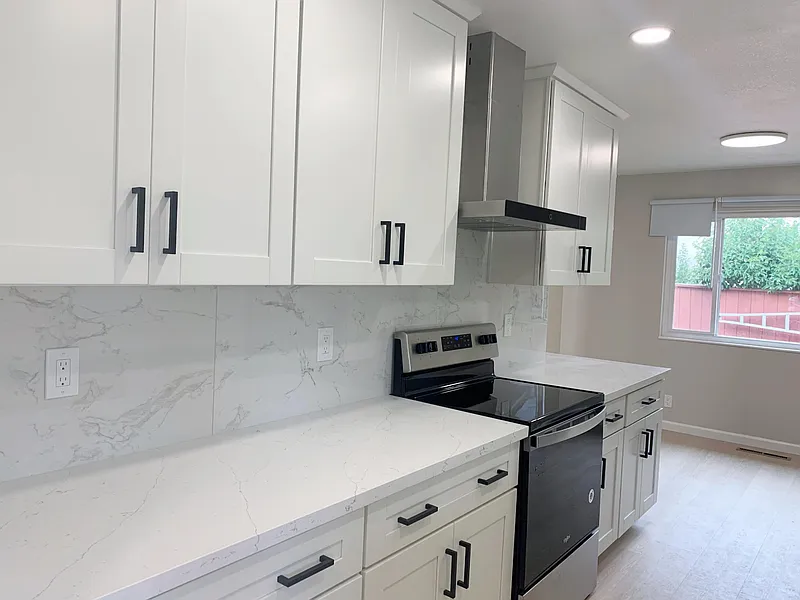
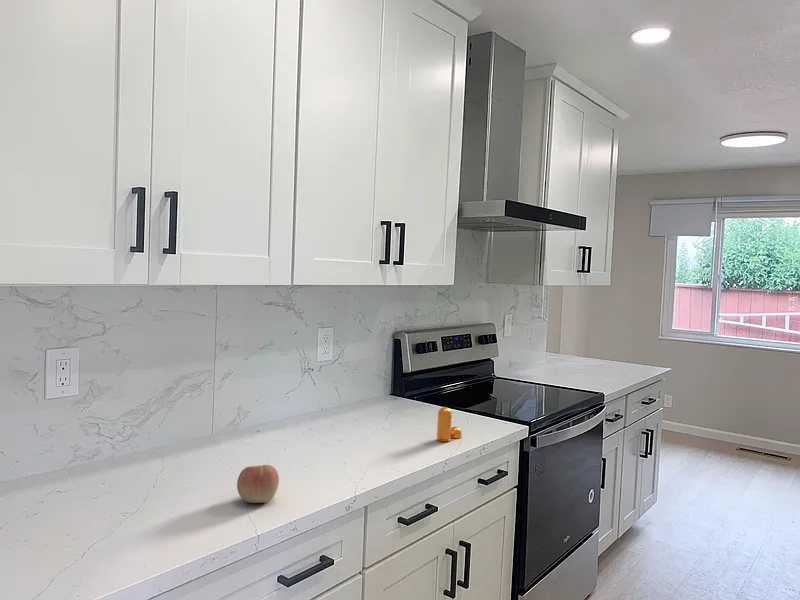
+ pepper shaker [436,406,463,442]
+ apple [236,464,280,504]
